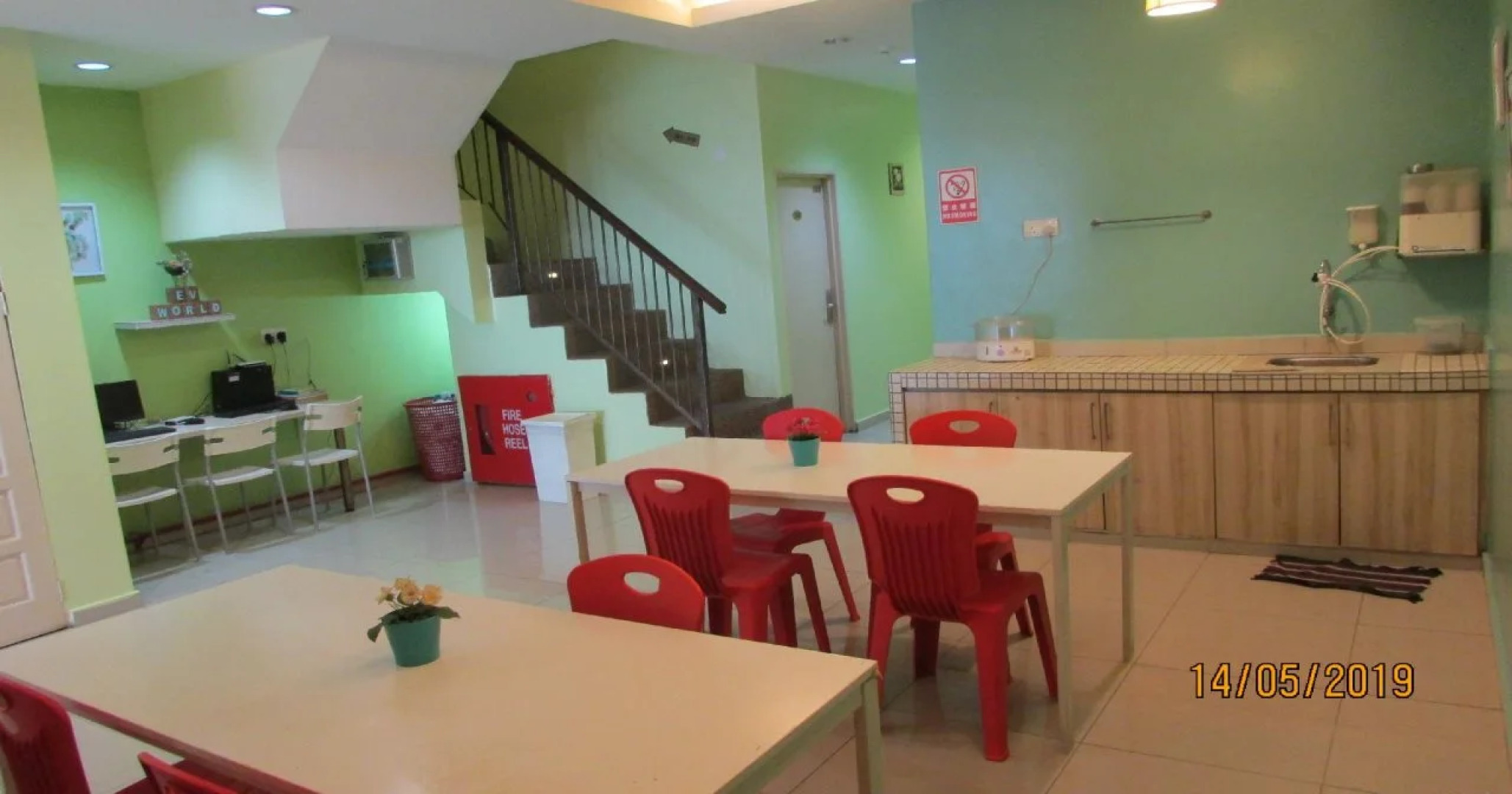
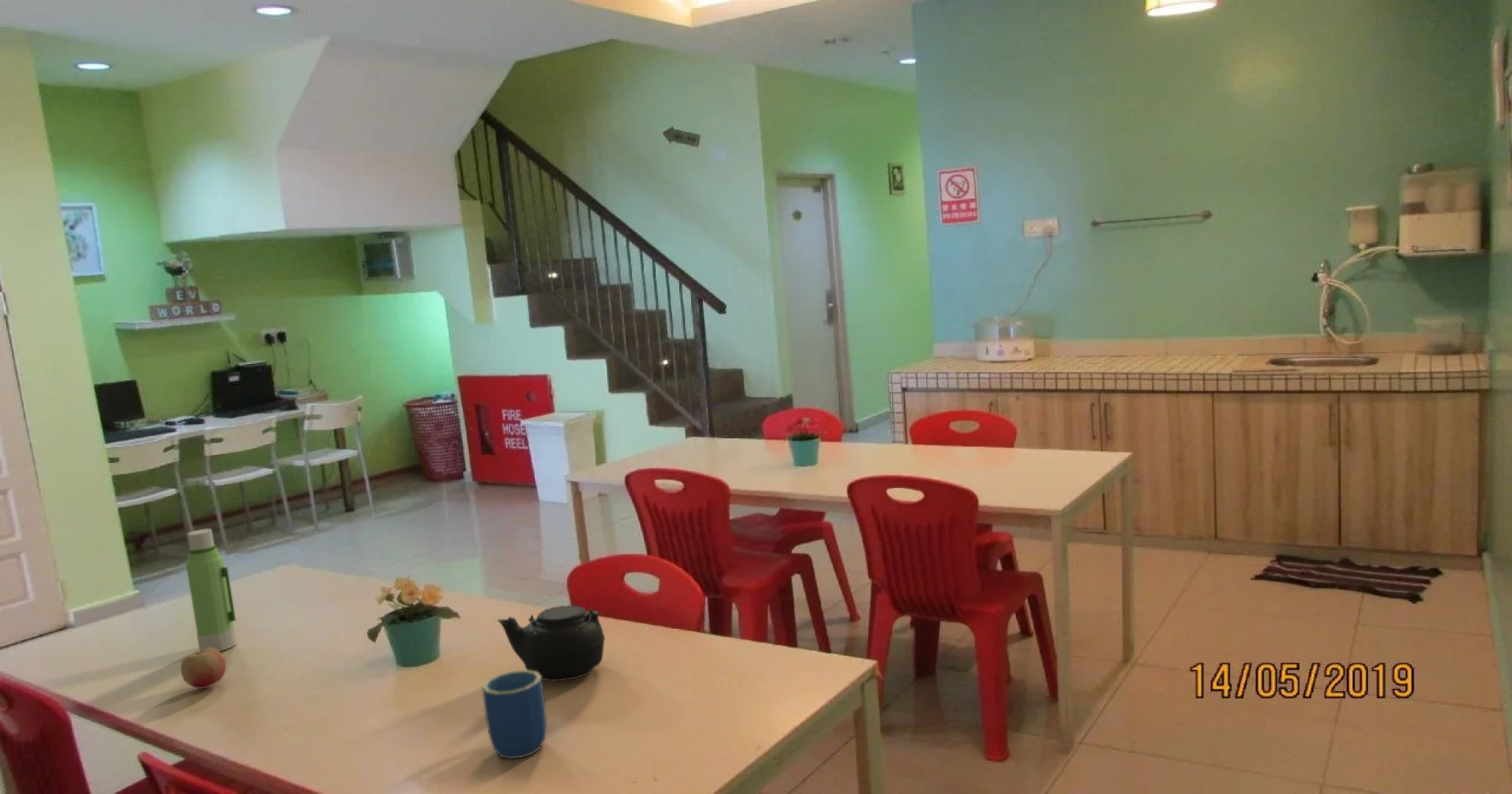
+ mug [481,670,547,759]
+ fruit [180,648,227,690]
+ teapot [497,604,606,682]
+ water bottle [185,528,237,652]
